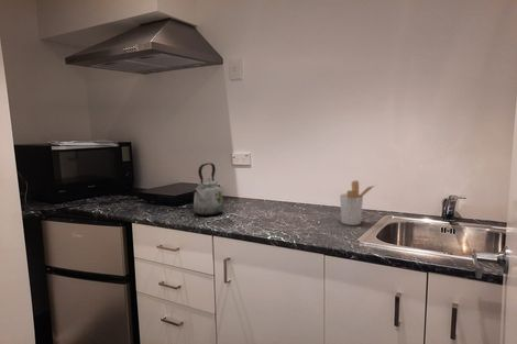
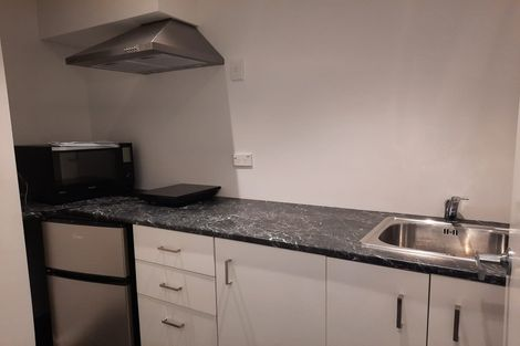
- utensil holder [339,179,375,226]
- kettle [193,162,224,217]
